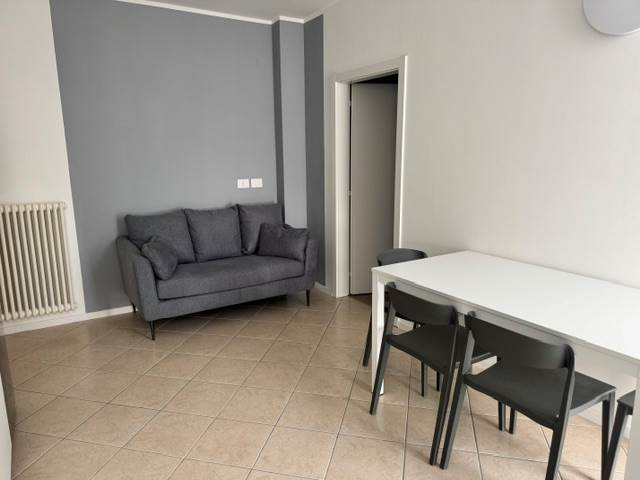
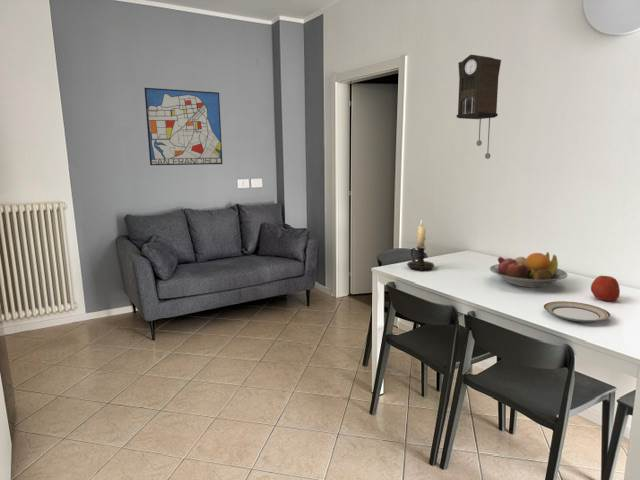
+ pendulum clock [456,54,502,160]
+ plate [543,300,611,323]
+ wall art [143,87,223,166]
+ apple [590,275,621,302]
+ fruit bowl [489,251,568,288]
+ candle holder [406,218,435,271]
